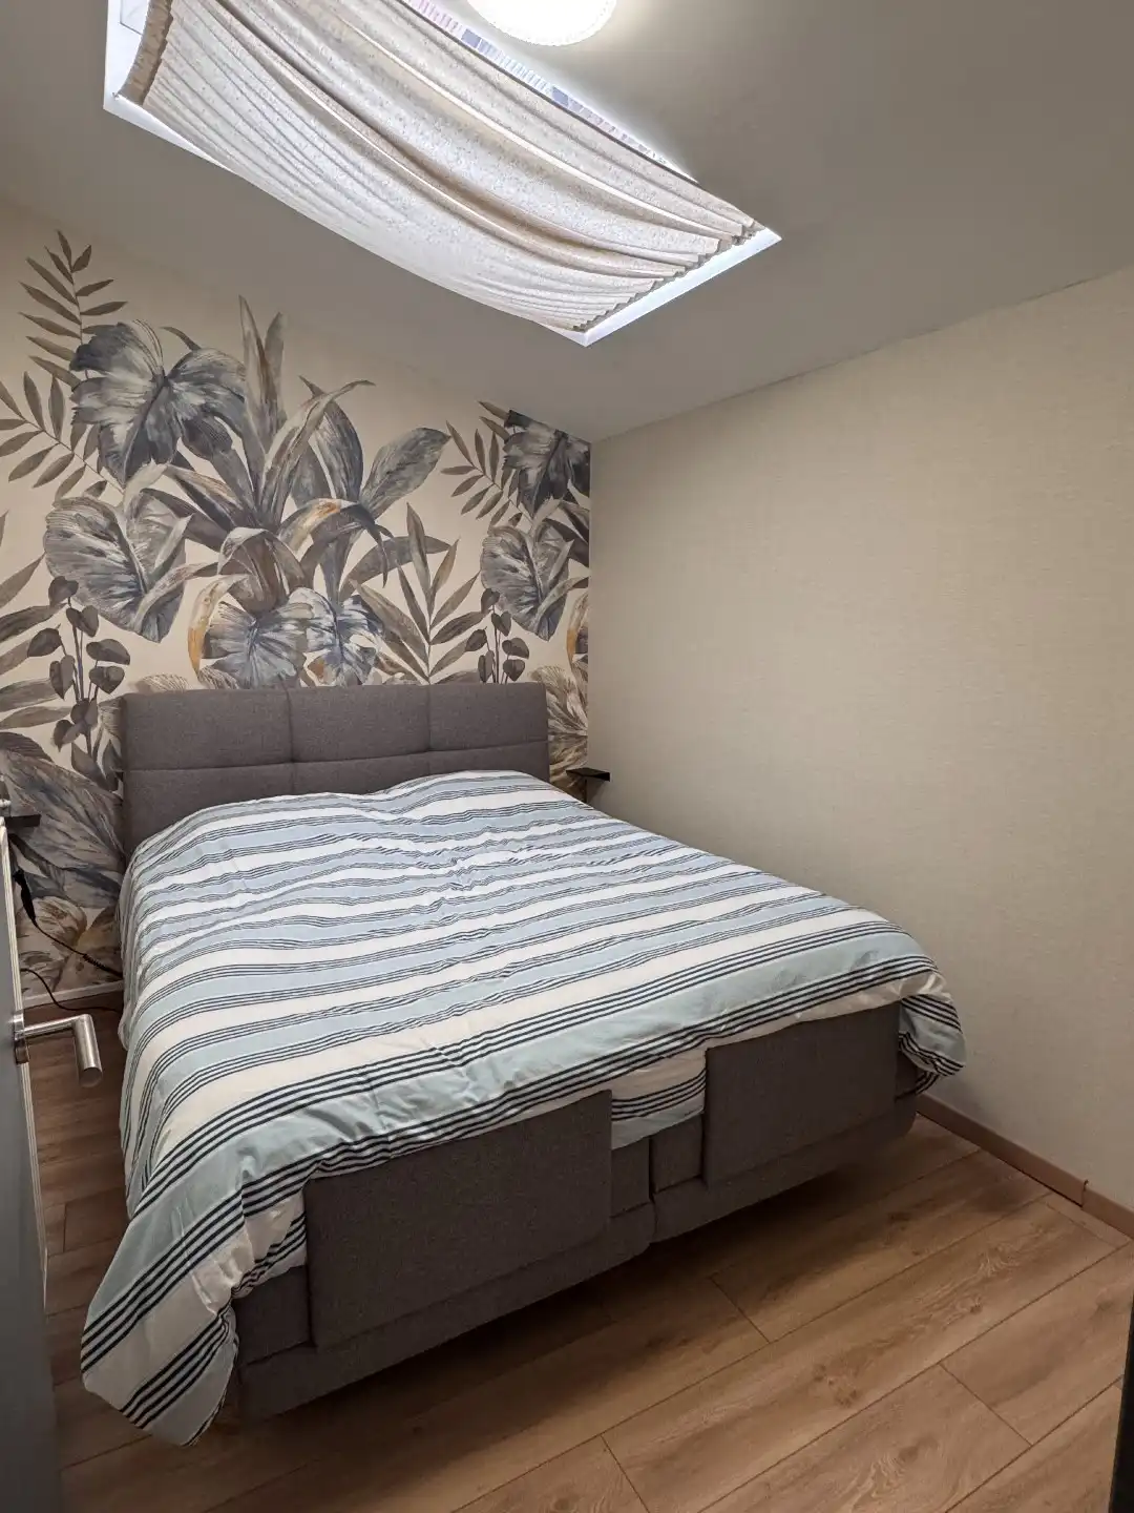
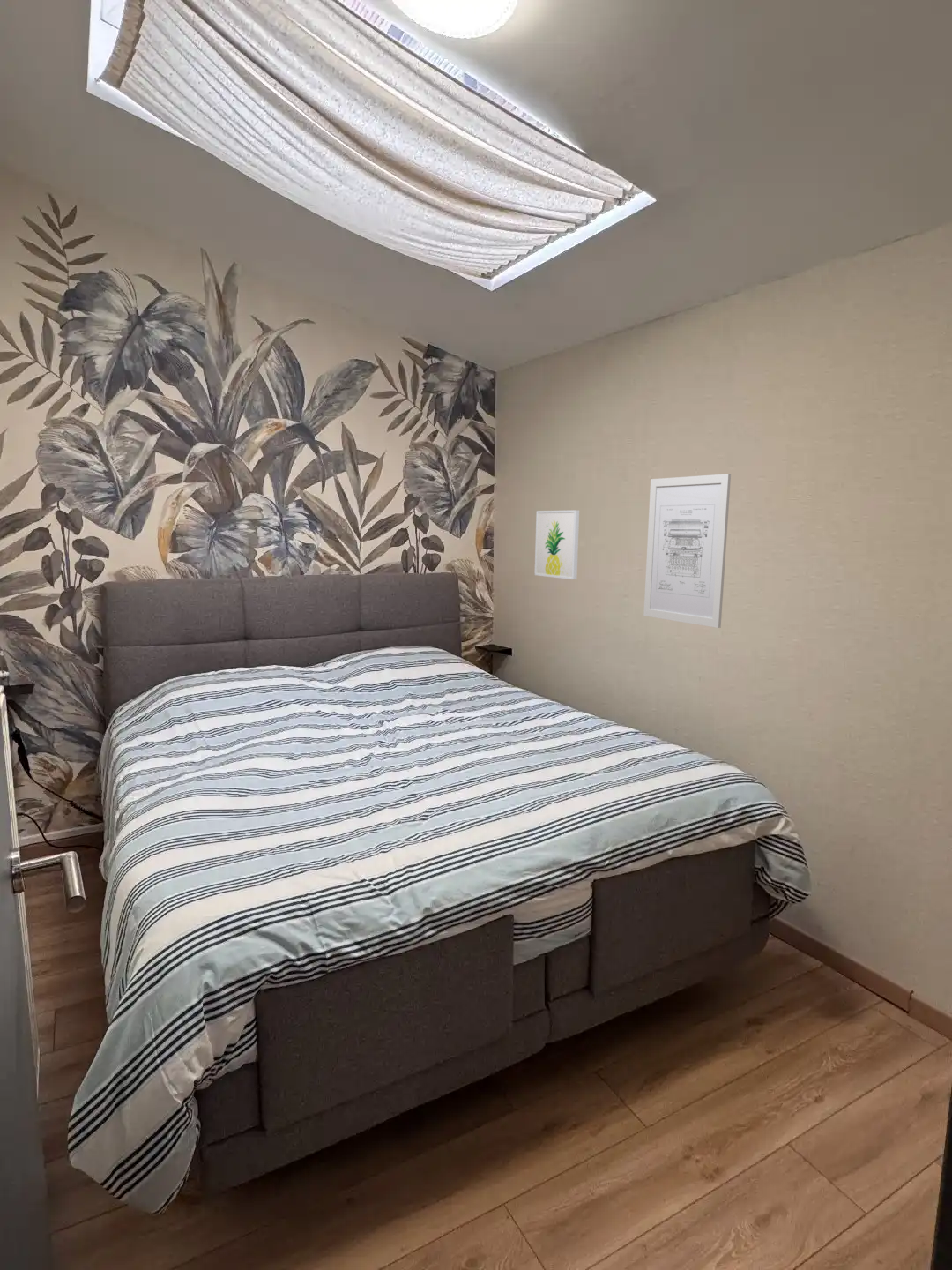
+ wall art [643,473,732,629]
+ wall art [534,510,580,580]
